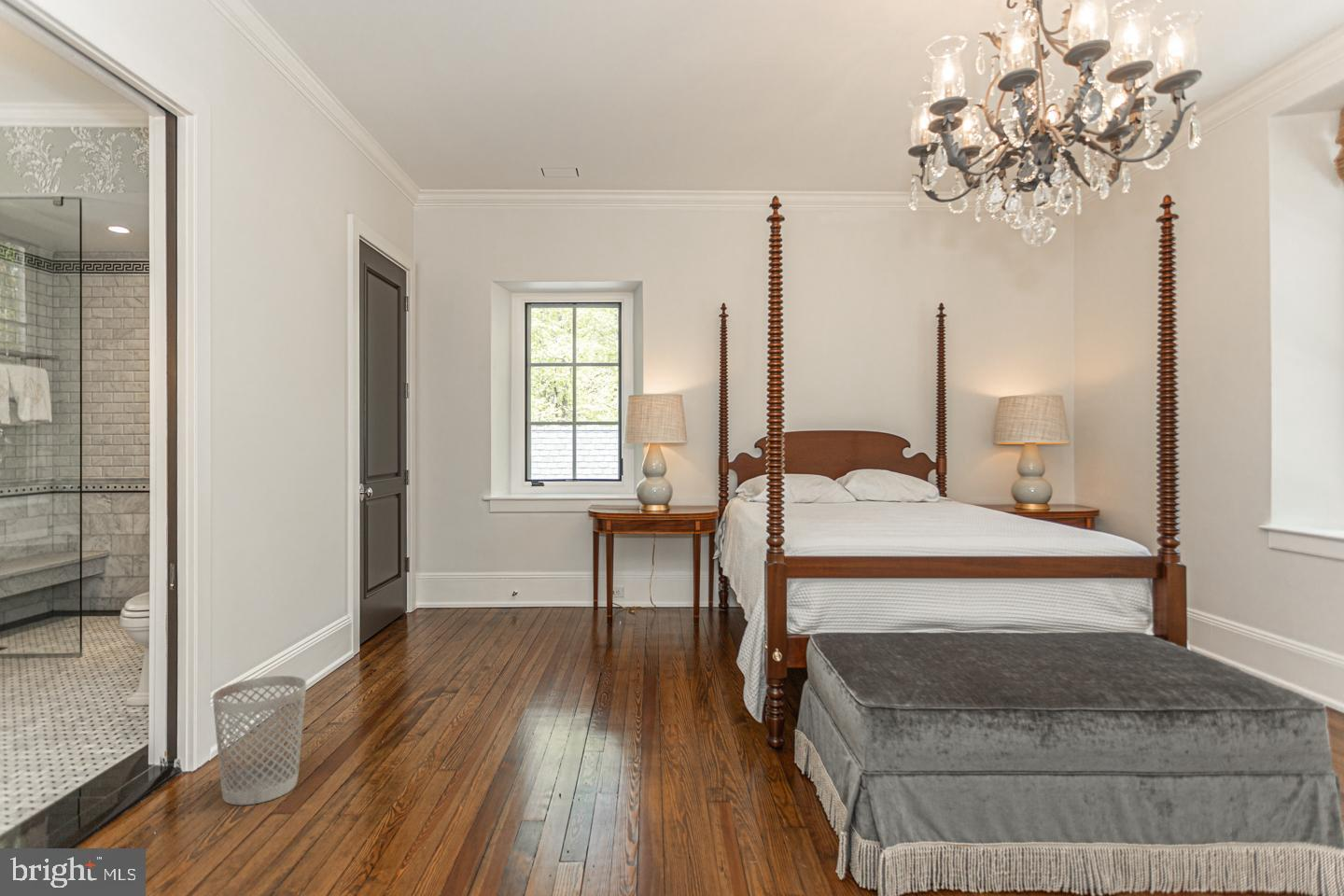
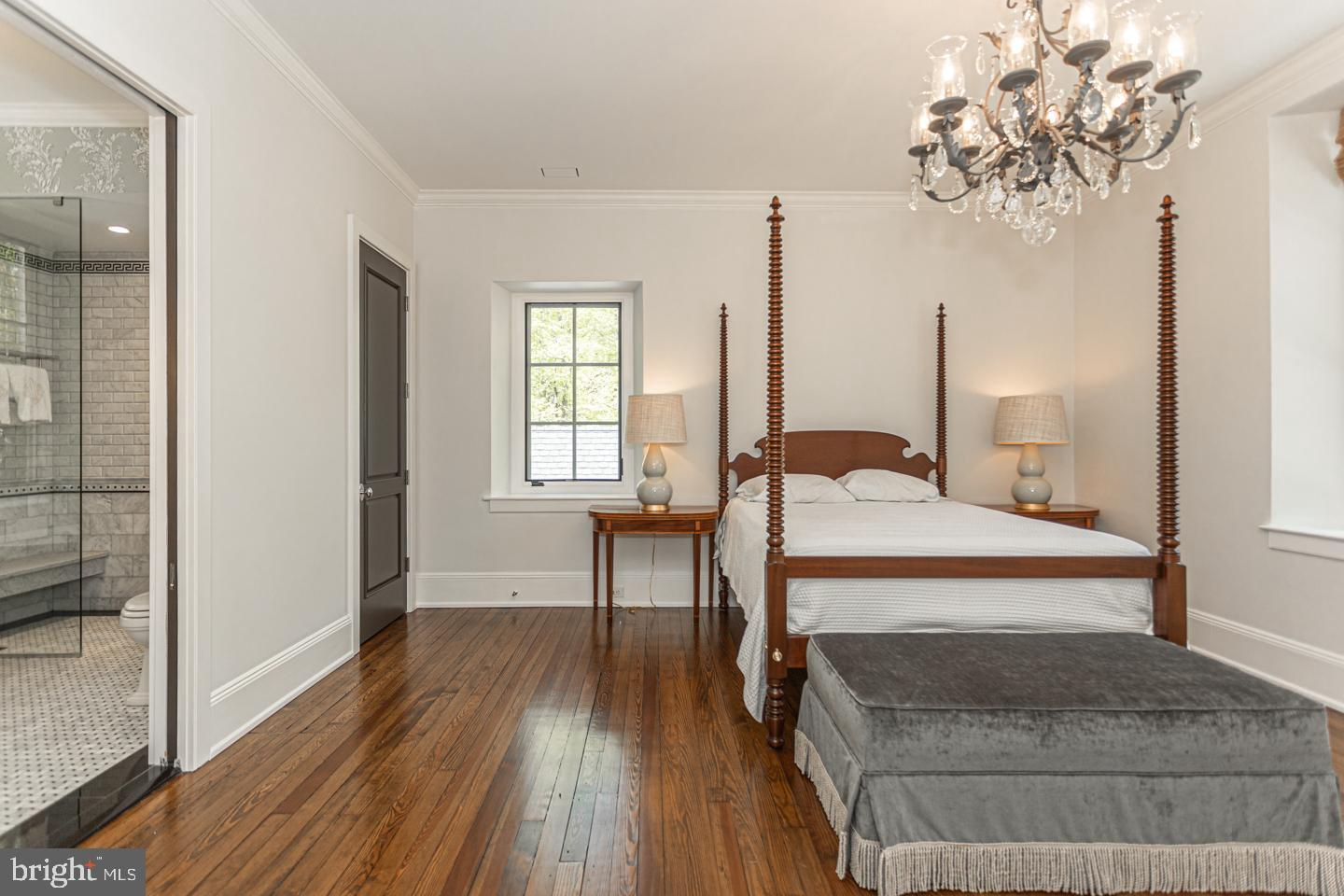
- wastebasket [212,675,307,806]
